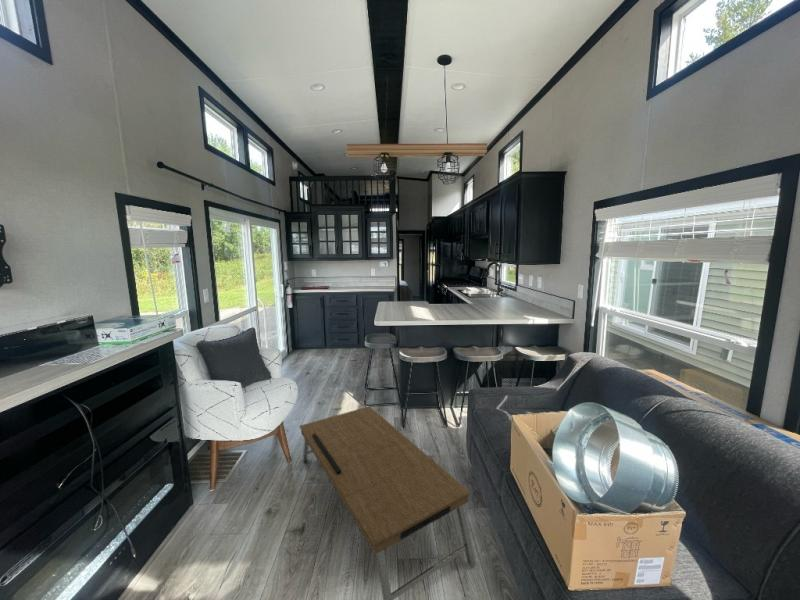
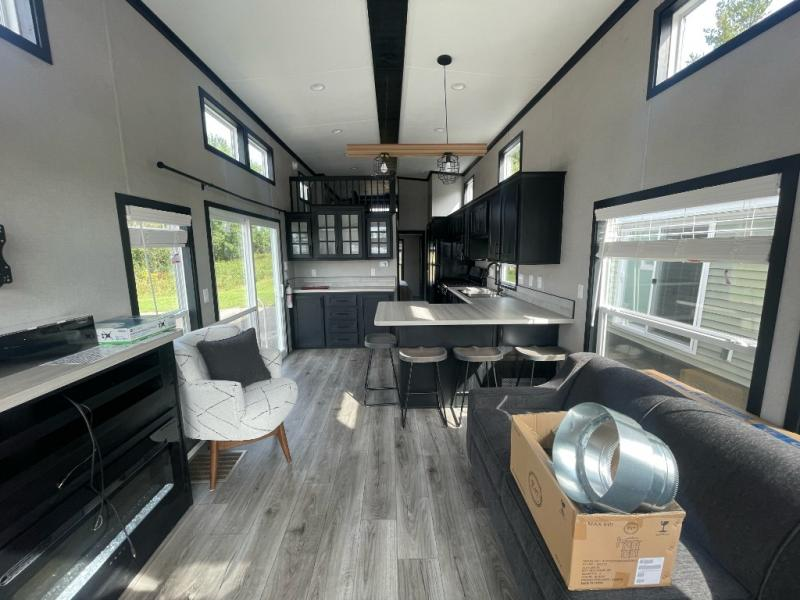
- coffee table [299,405,477,600]
